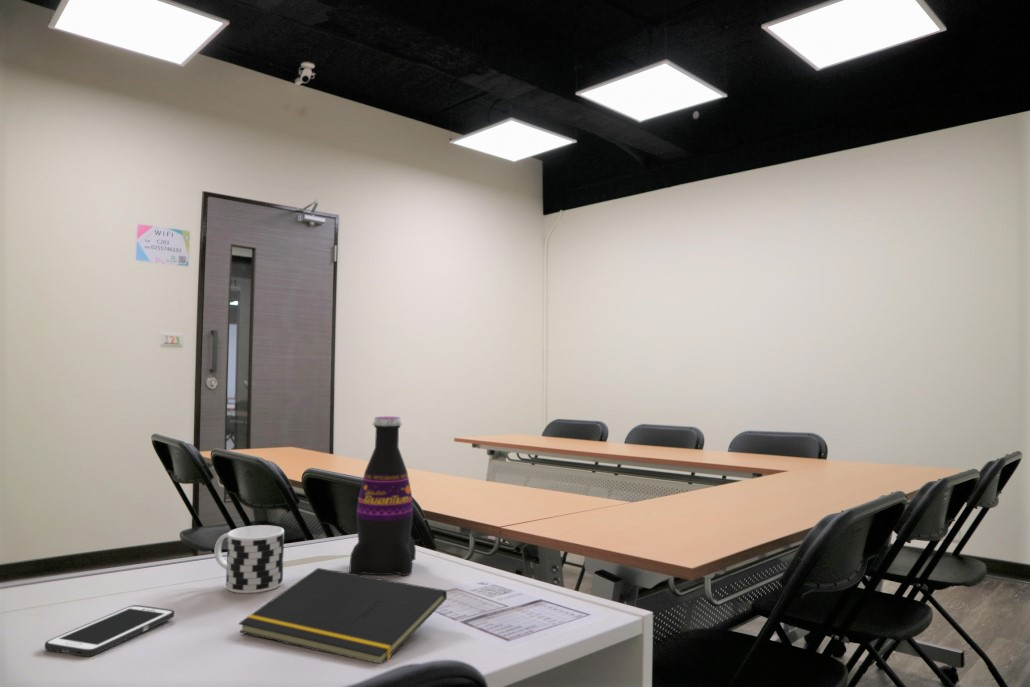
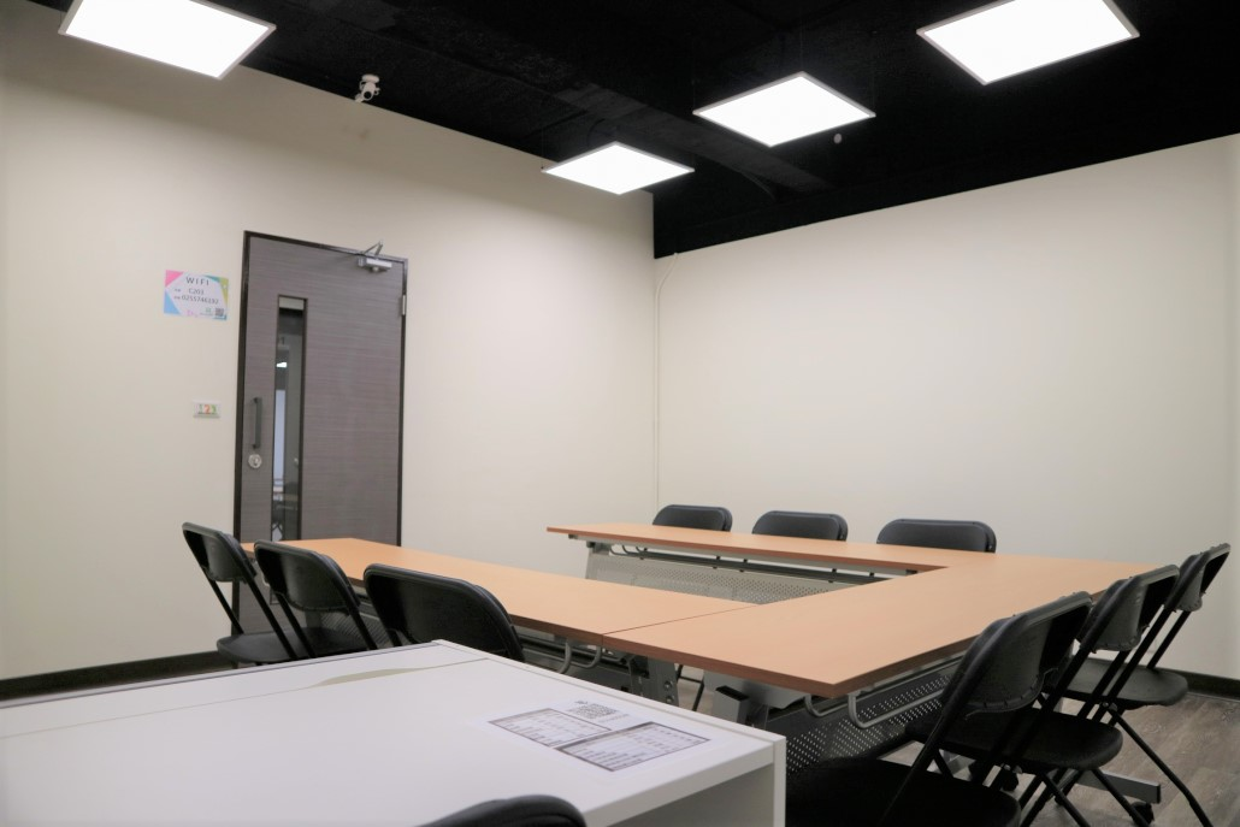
- cell phone [44,604,175,657]
- beverage bottle [348,415,417,577]
- notepad [238,567,448,664]
- cup [213,524,285,594]
